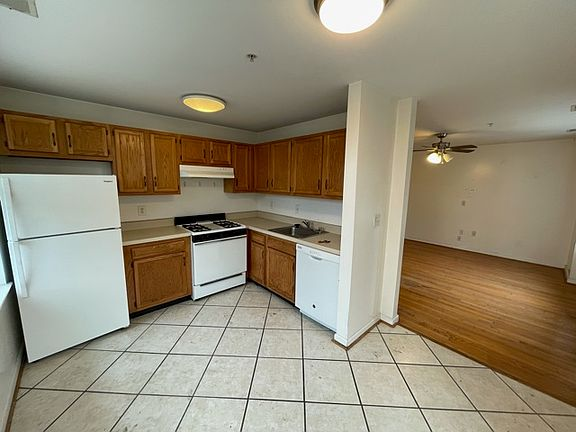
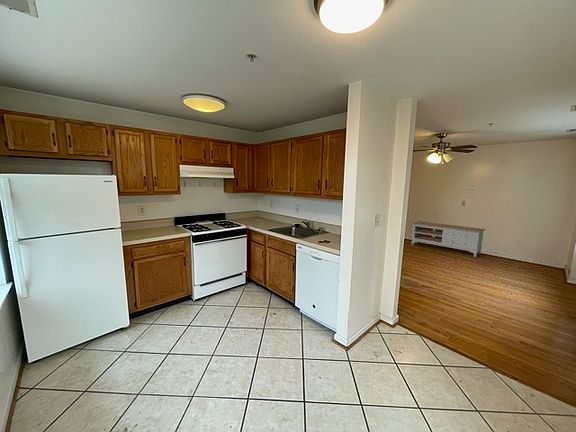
+ media console [410,220,486,258]
